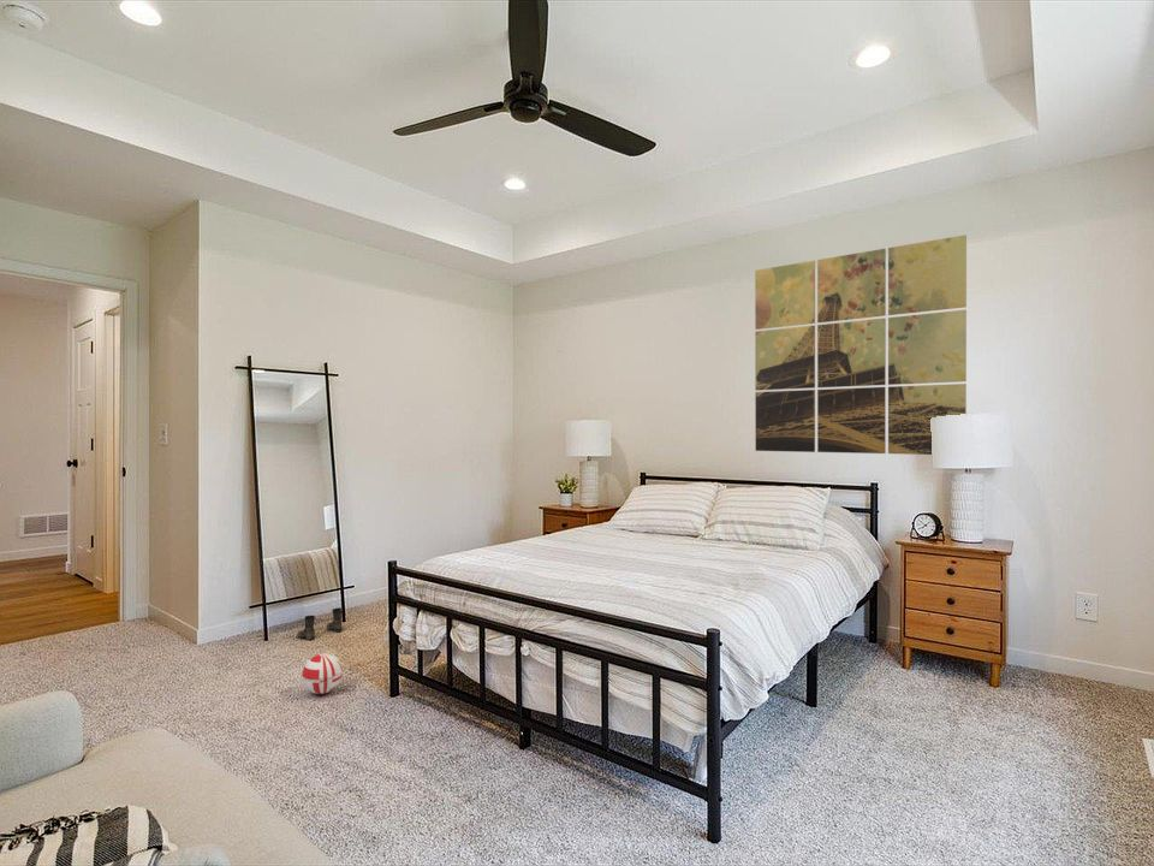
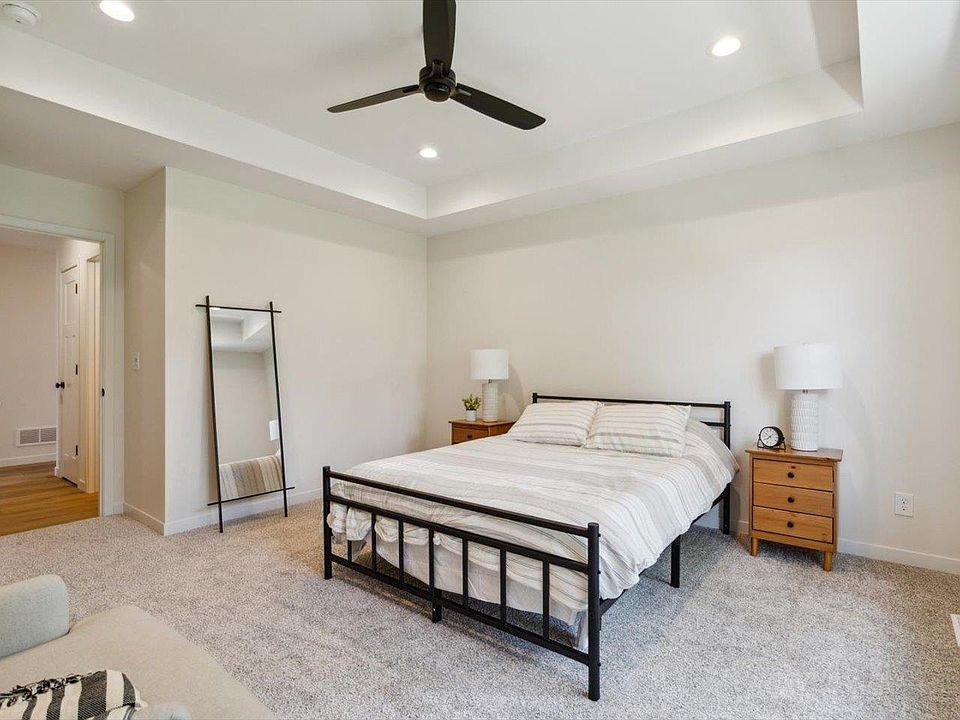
- ball [301,652,344,695]
- boots [296,606,344,641]
- wall art [754,235,968,456]
